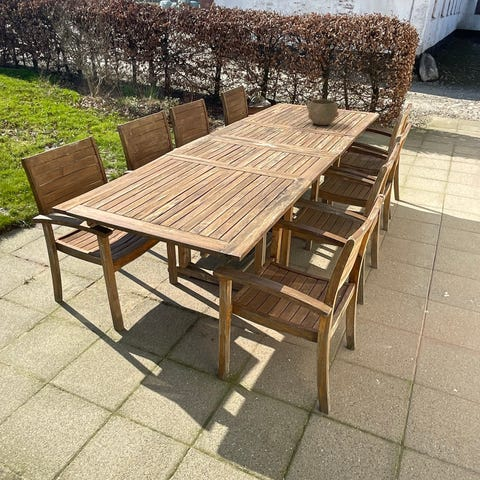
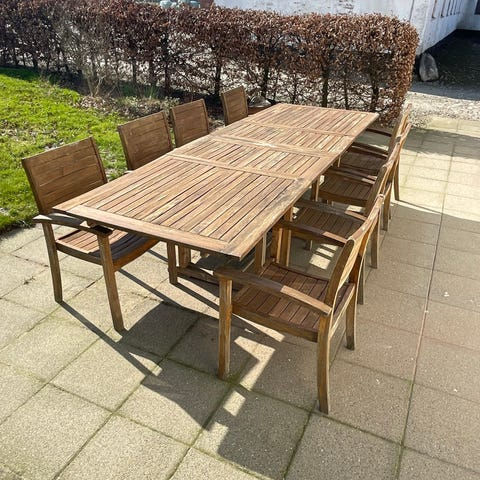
- bowl [306,98,340,126]
